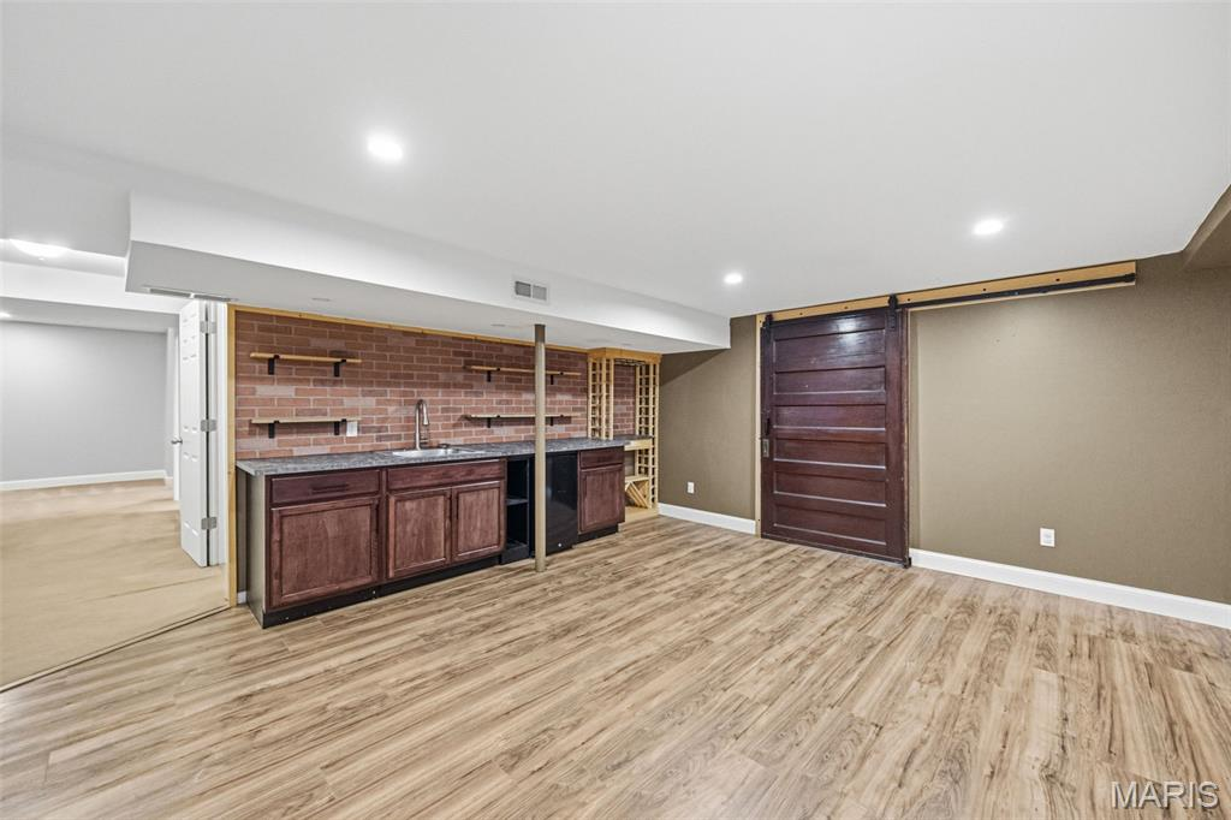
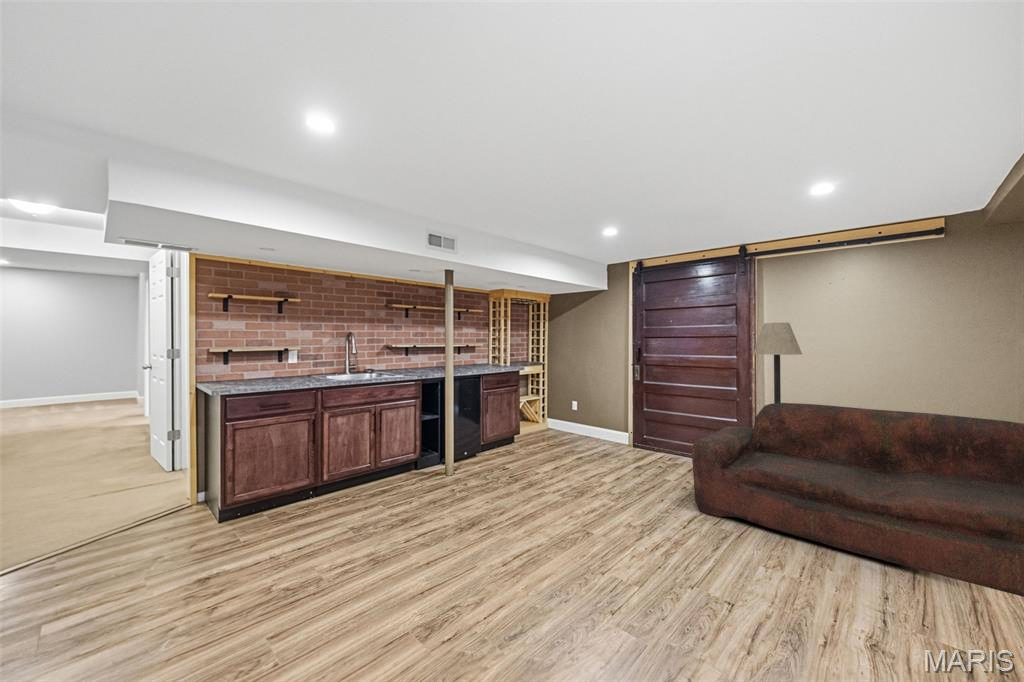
+ sofa [691,402,1024,598]
+ floor lamp [752,322,803,404]
